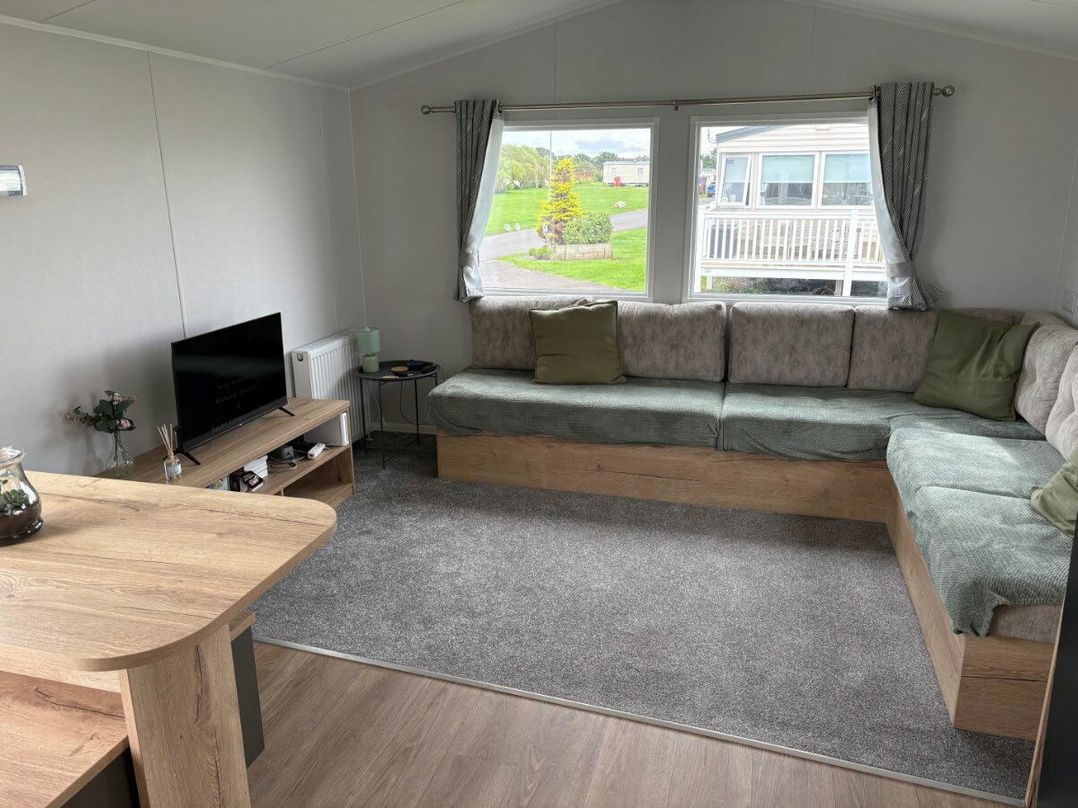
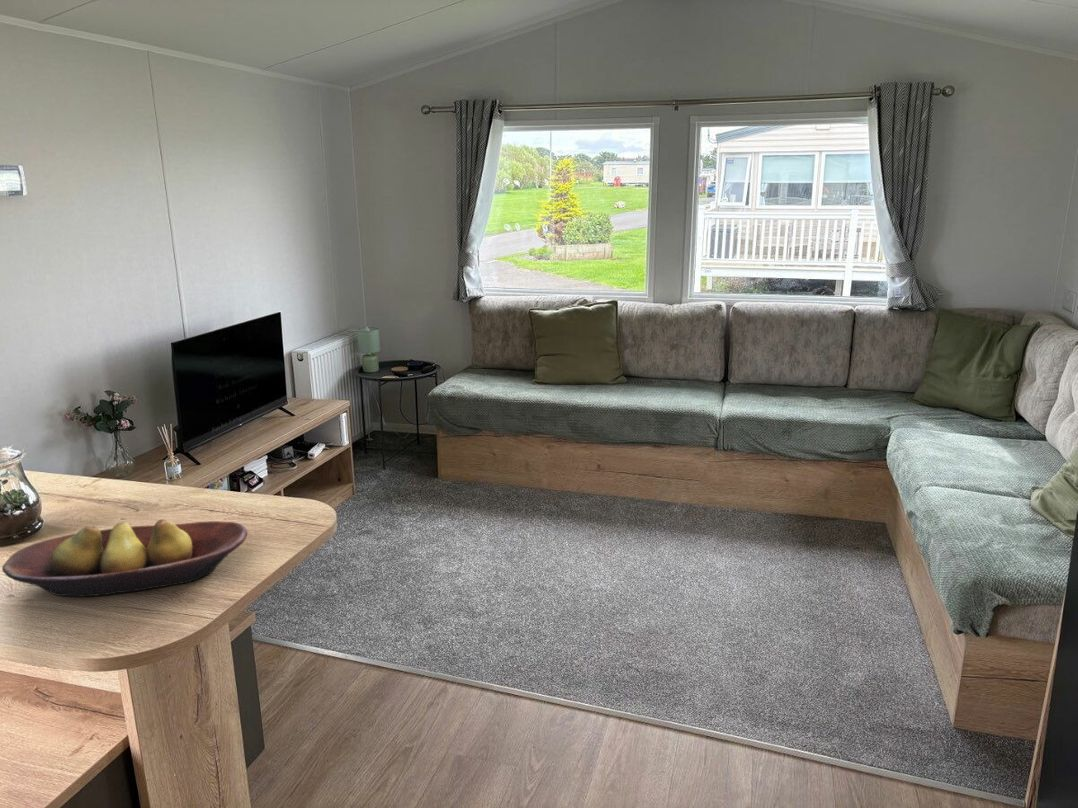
+ fruit bowl [1,518,248,598]
